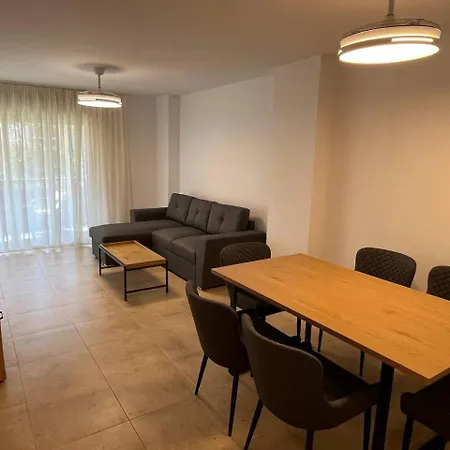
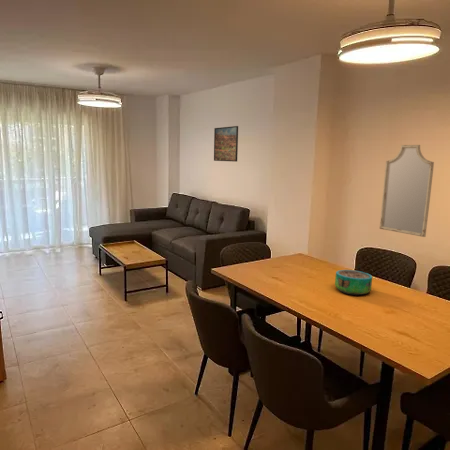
+ decorative bowl [334,269,373,296]
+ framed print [213,125,239,162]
+ home mirror [379,144,435,238]
